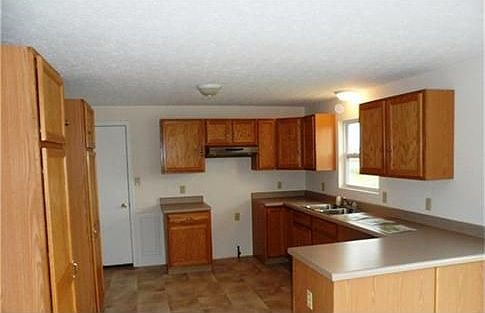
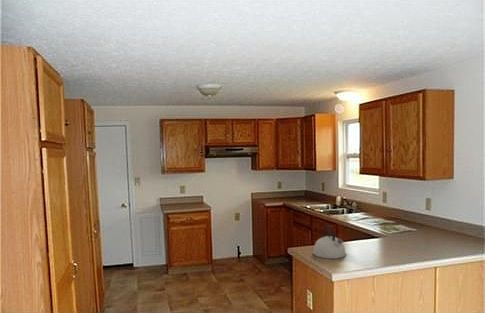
+ kettle [312,224,347,260]
